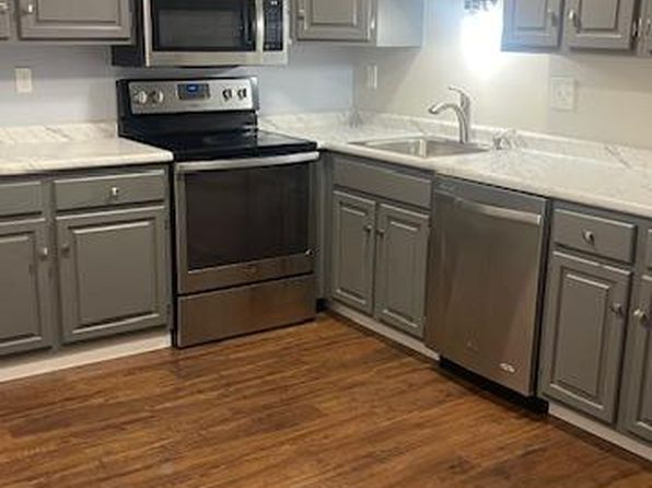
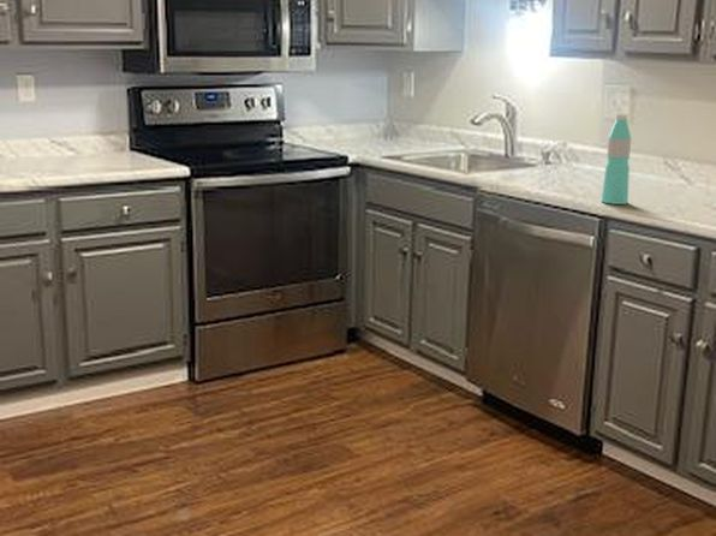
+ water bottle [601,113,632,206]
